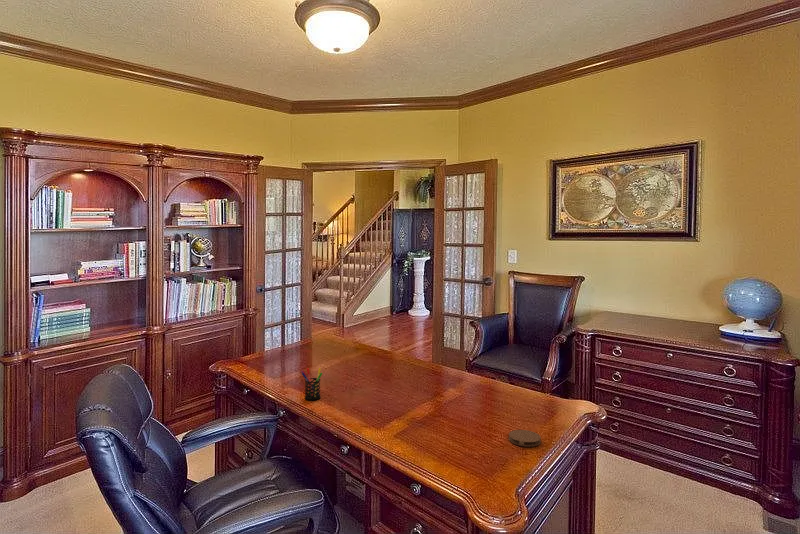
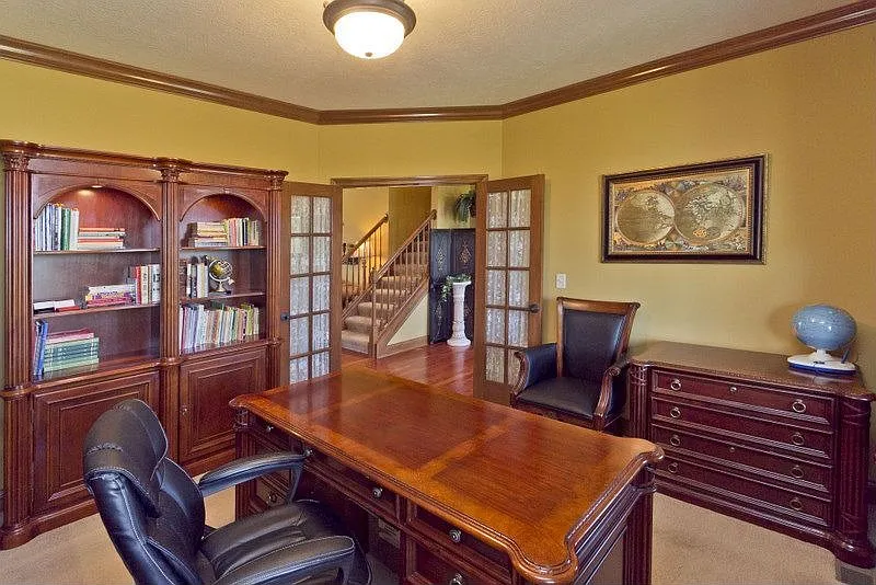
- pen holder [300,367,323,401]
- coaster [508,429,542,447]
